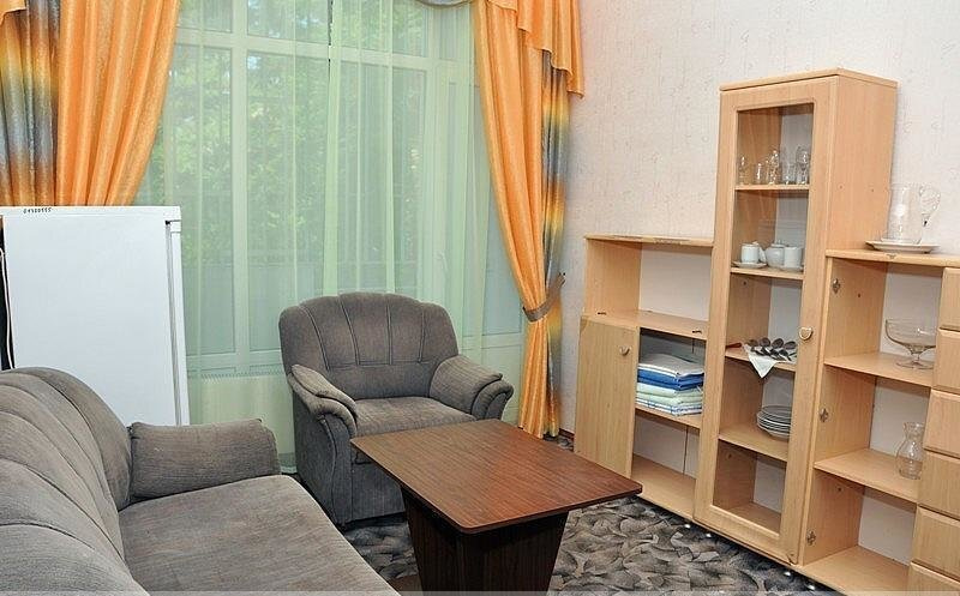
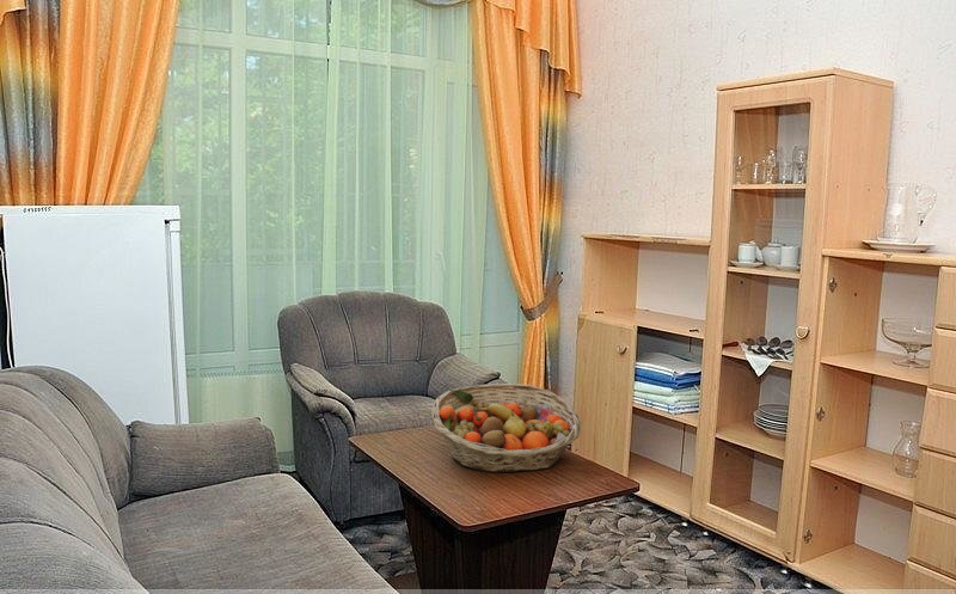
+ fruit basket [430,382,582,473]
